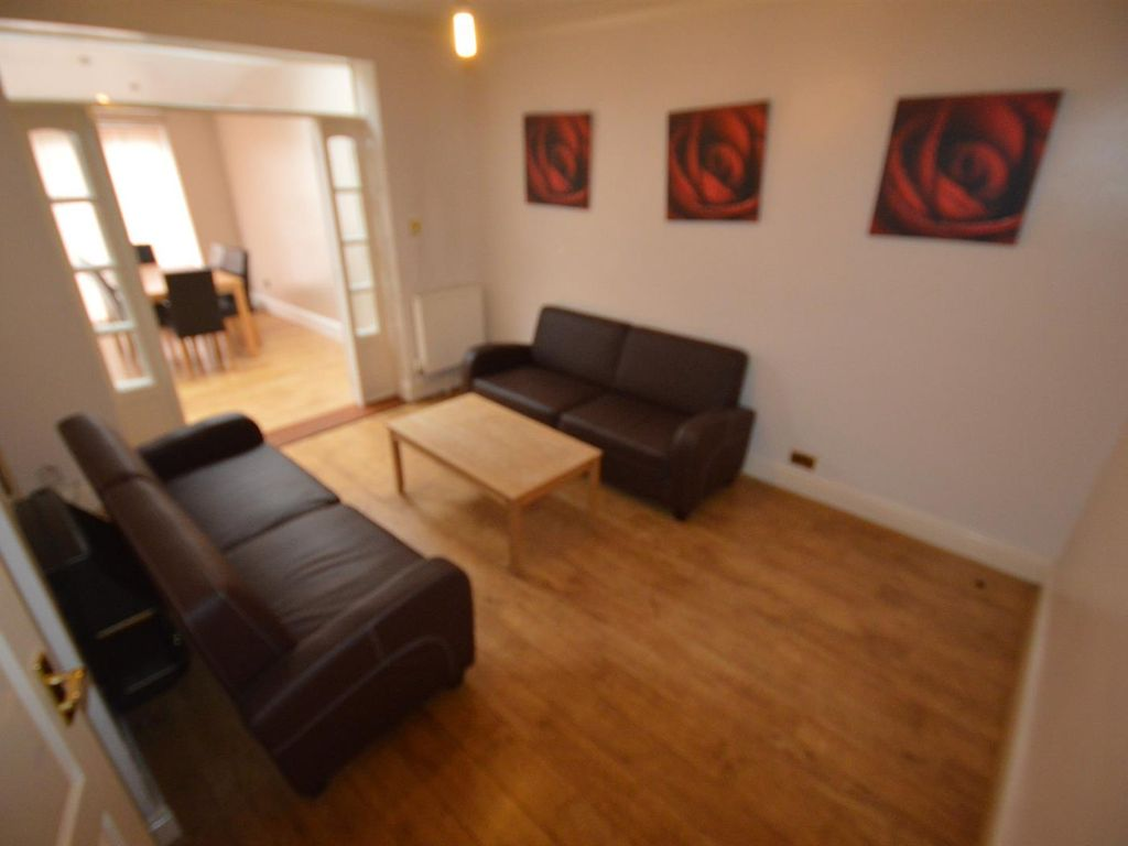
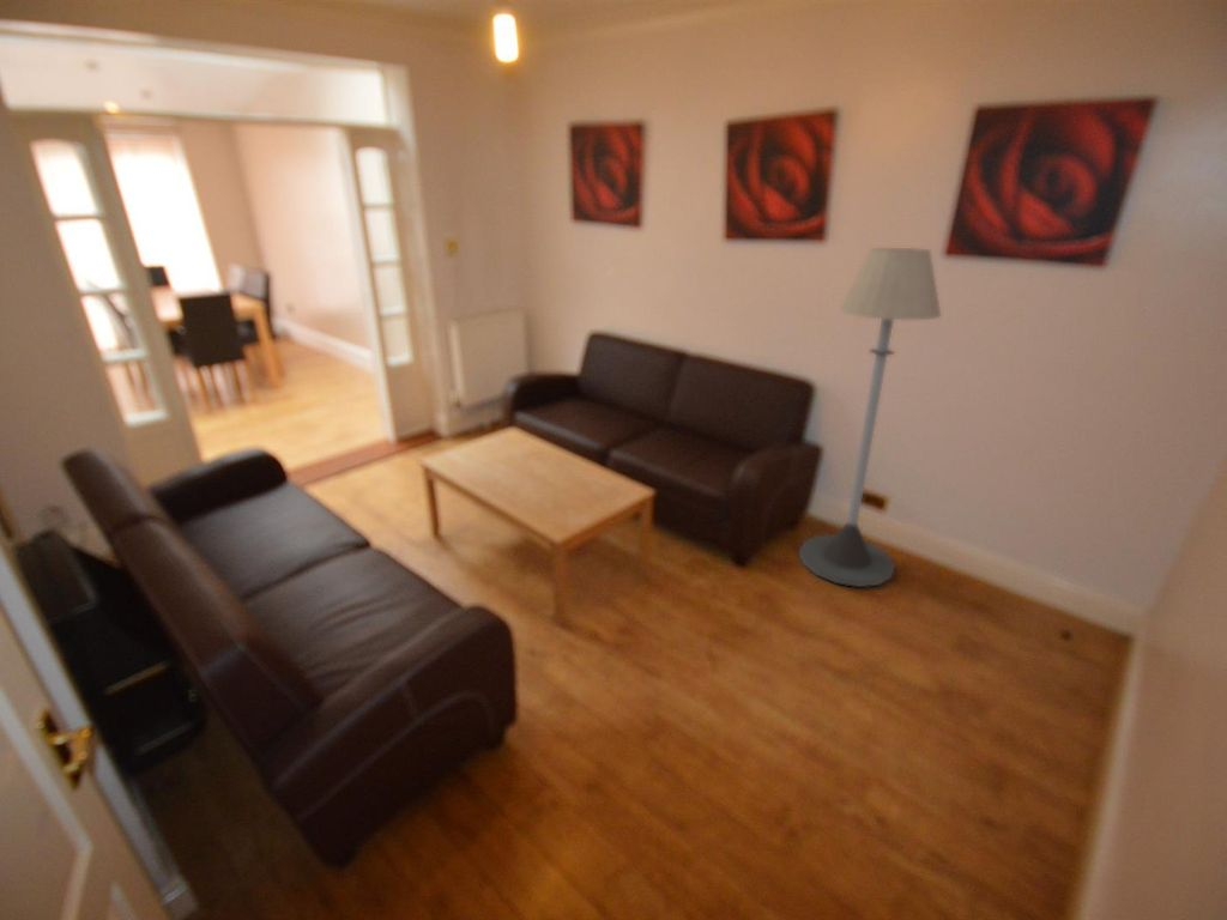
+ floor lamp [798,247,942,588]
